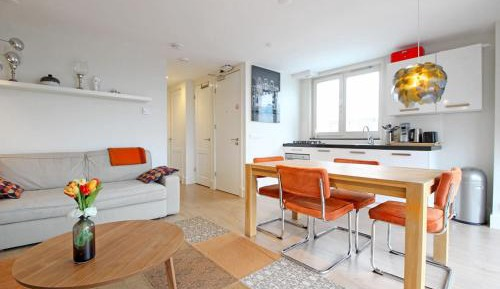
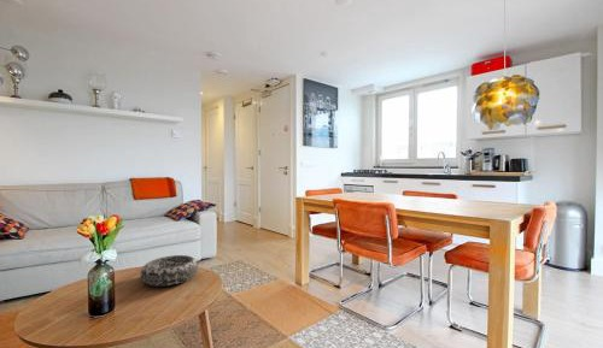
+ decorative bowl [140,254,199,288]
